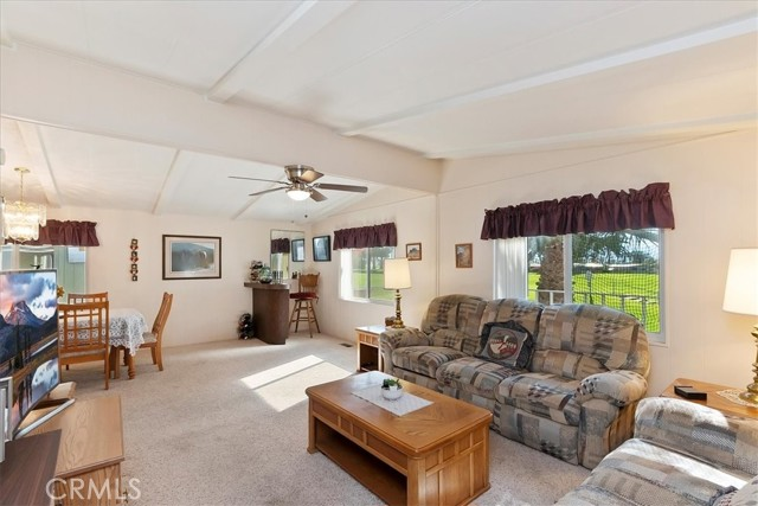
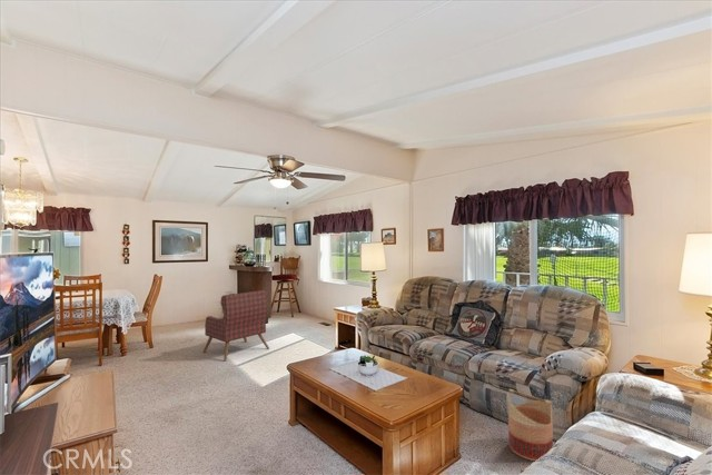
+ armchair [201,289,270,363]
+ basket [507,388,554,462]
